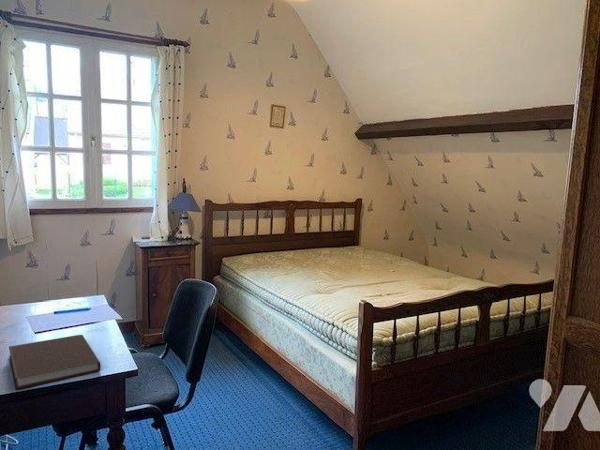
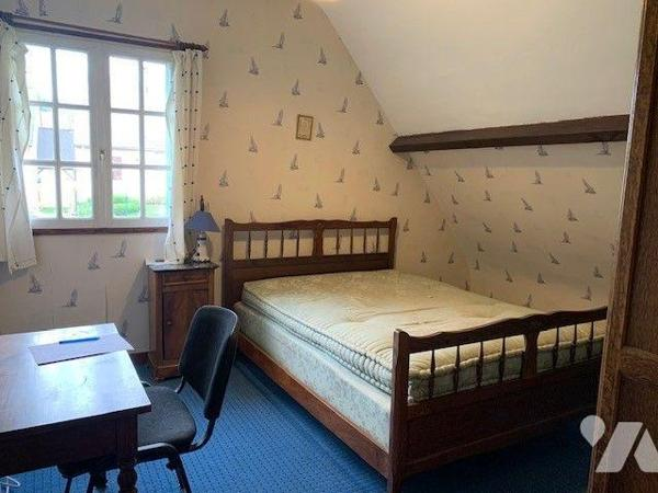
- notebook [8,334,101,390]
